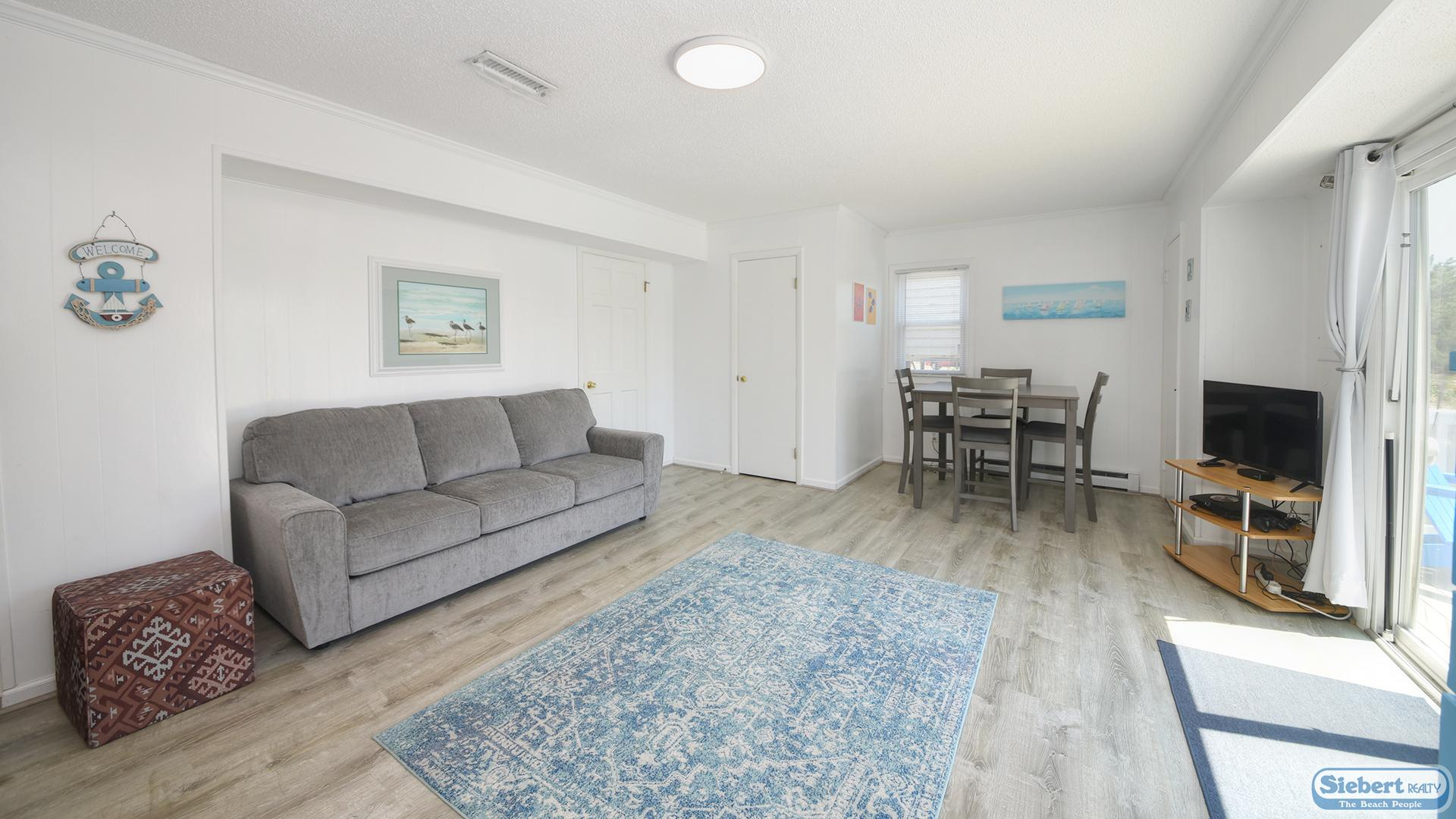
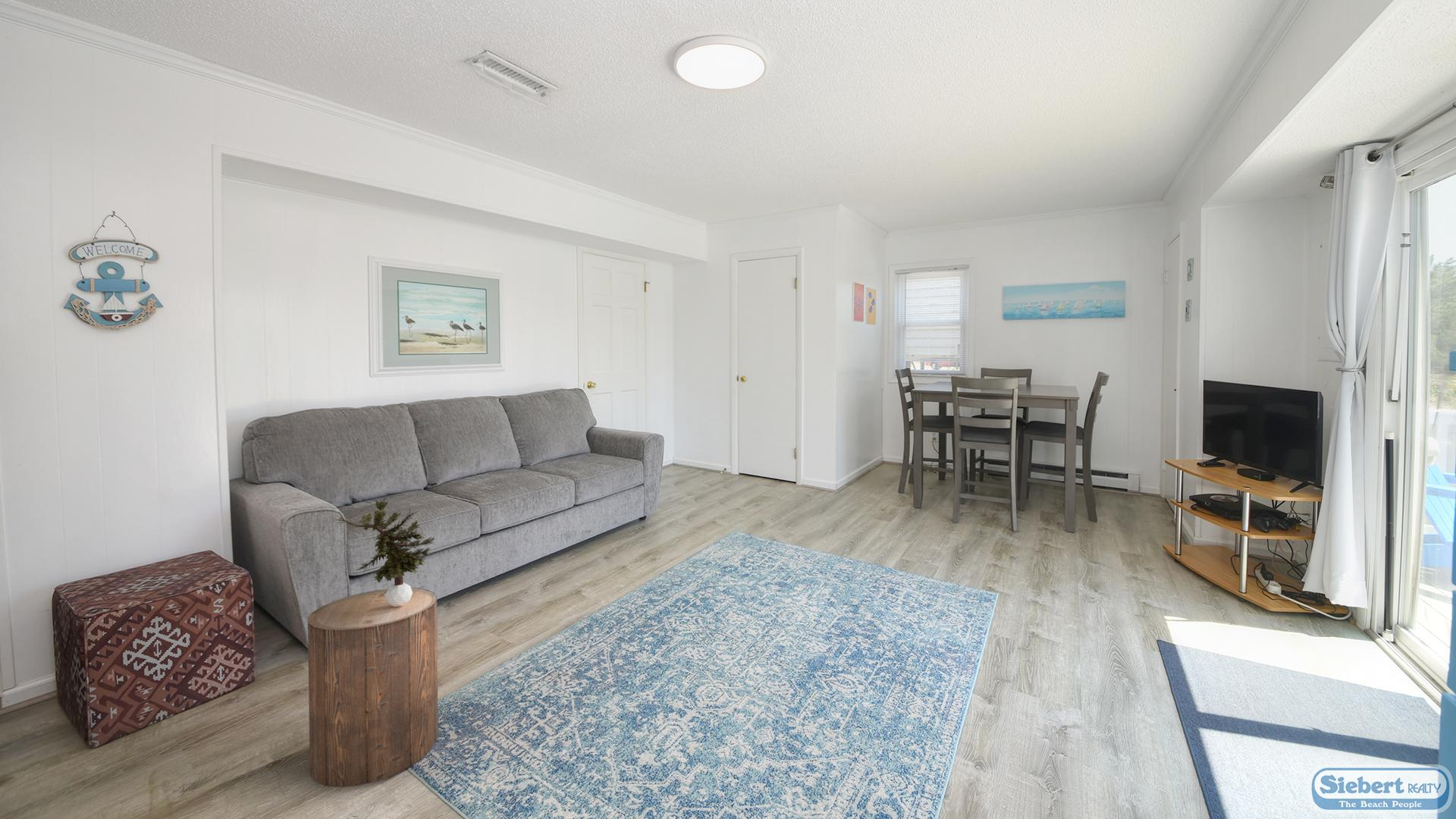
+ stool [307,587,439,788]
+ potted plant [334,495,436,607]
